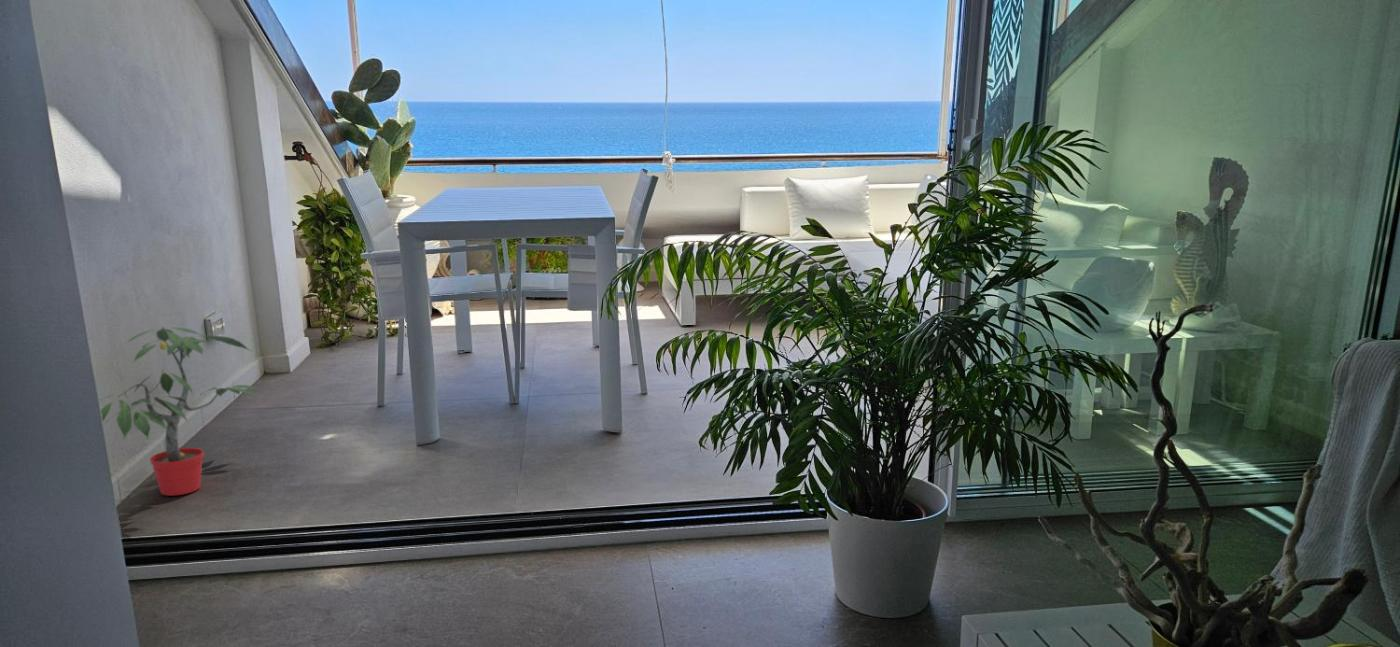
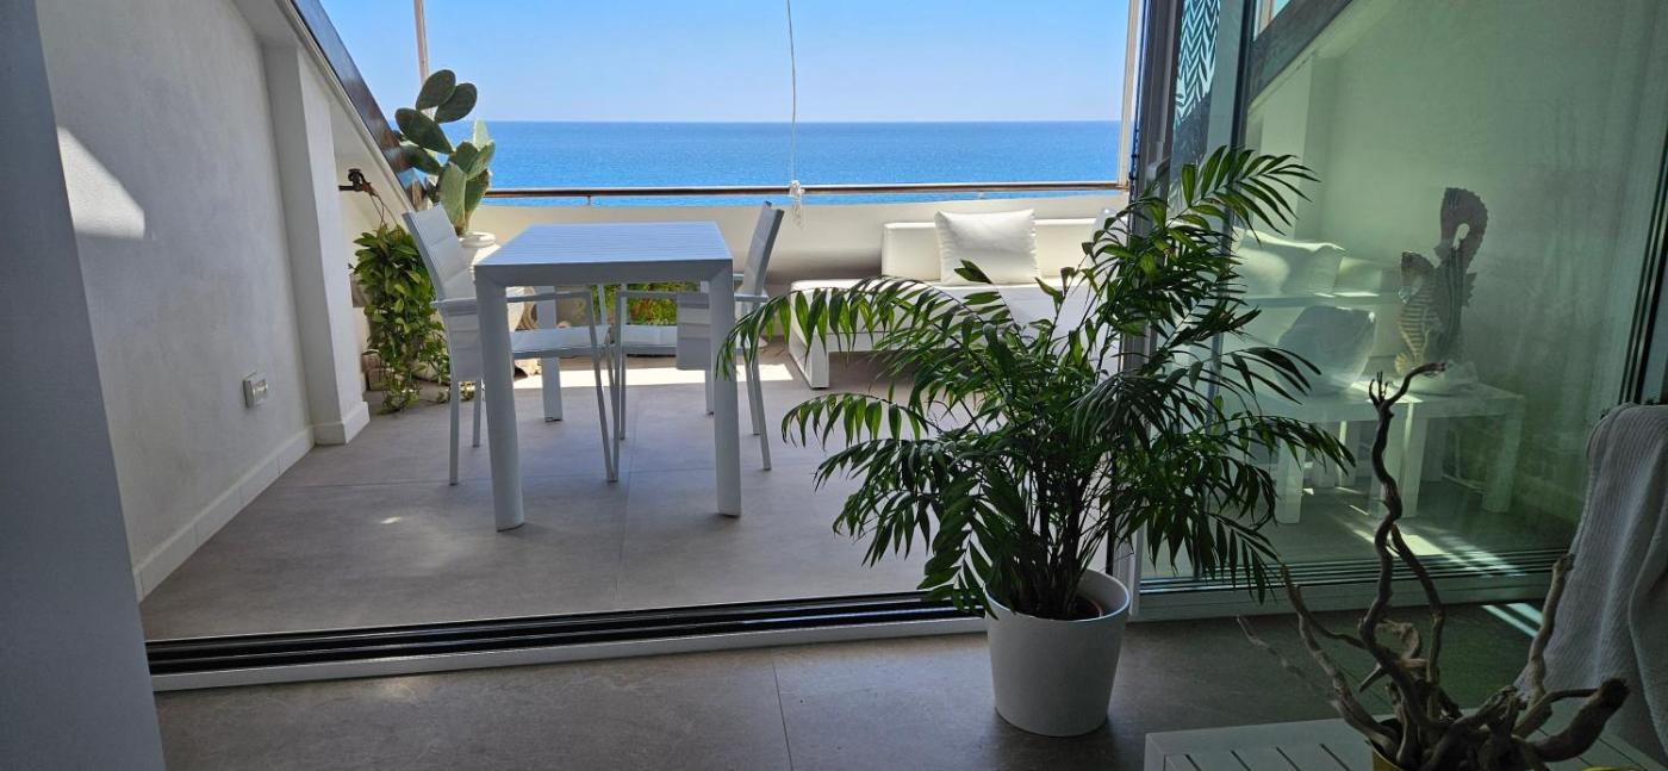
- potted plant [99,326,261,497]
